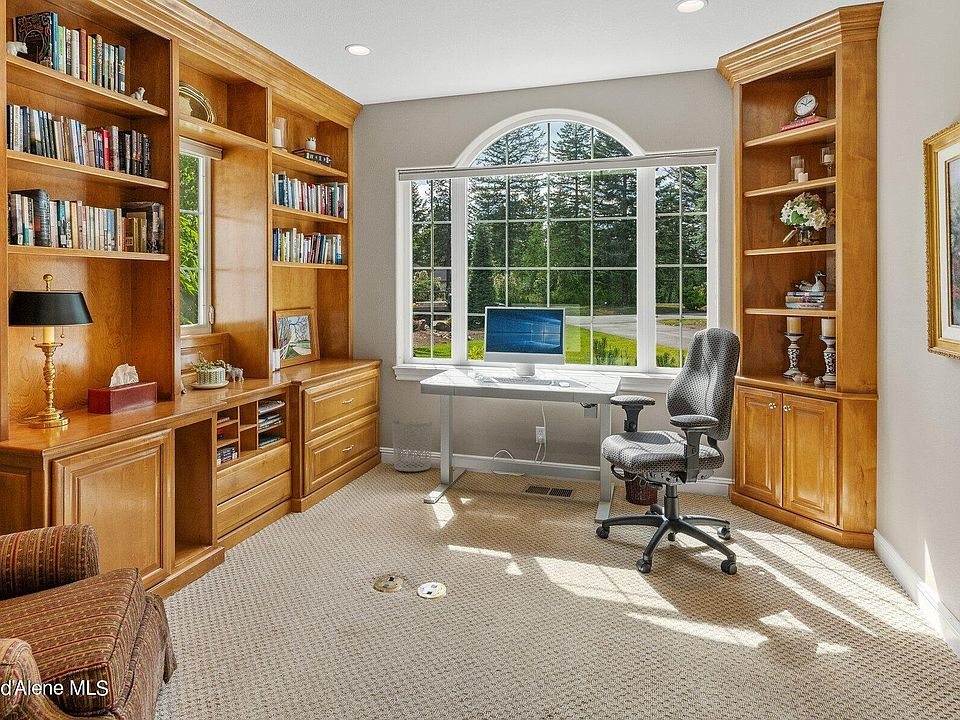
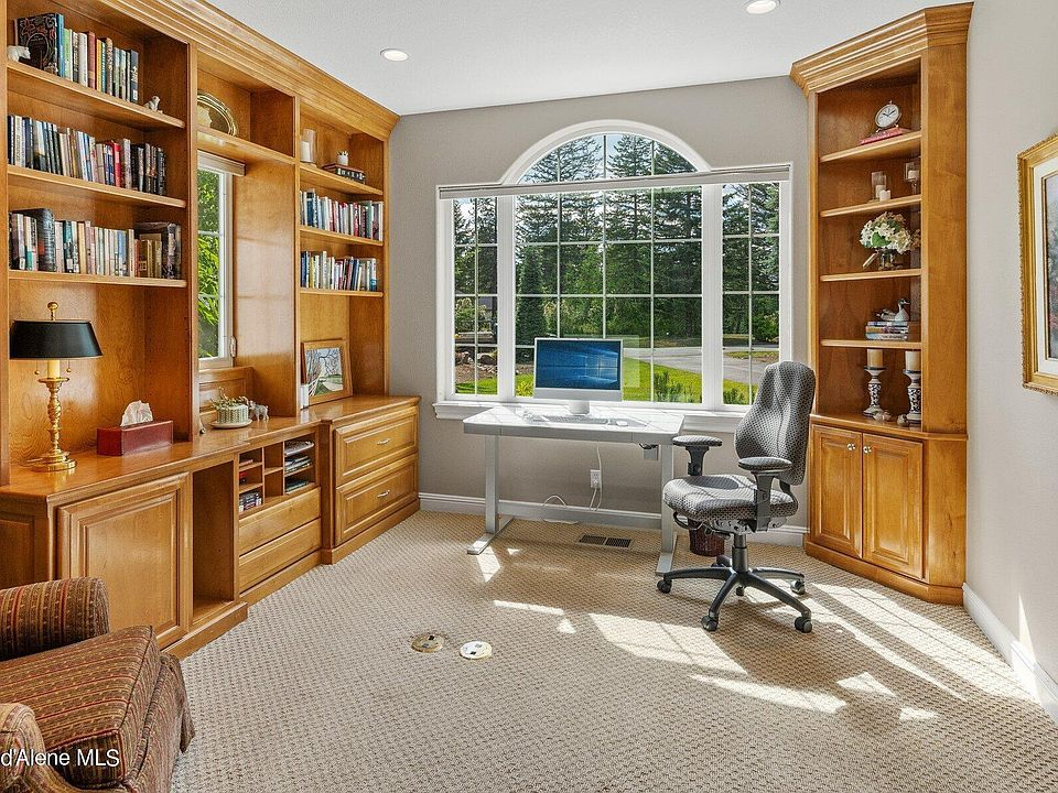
- waste bin [391,419,433,472]
